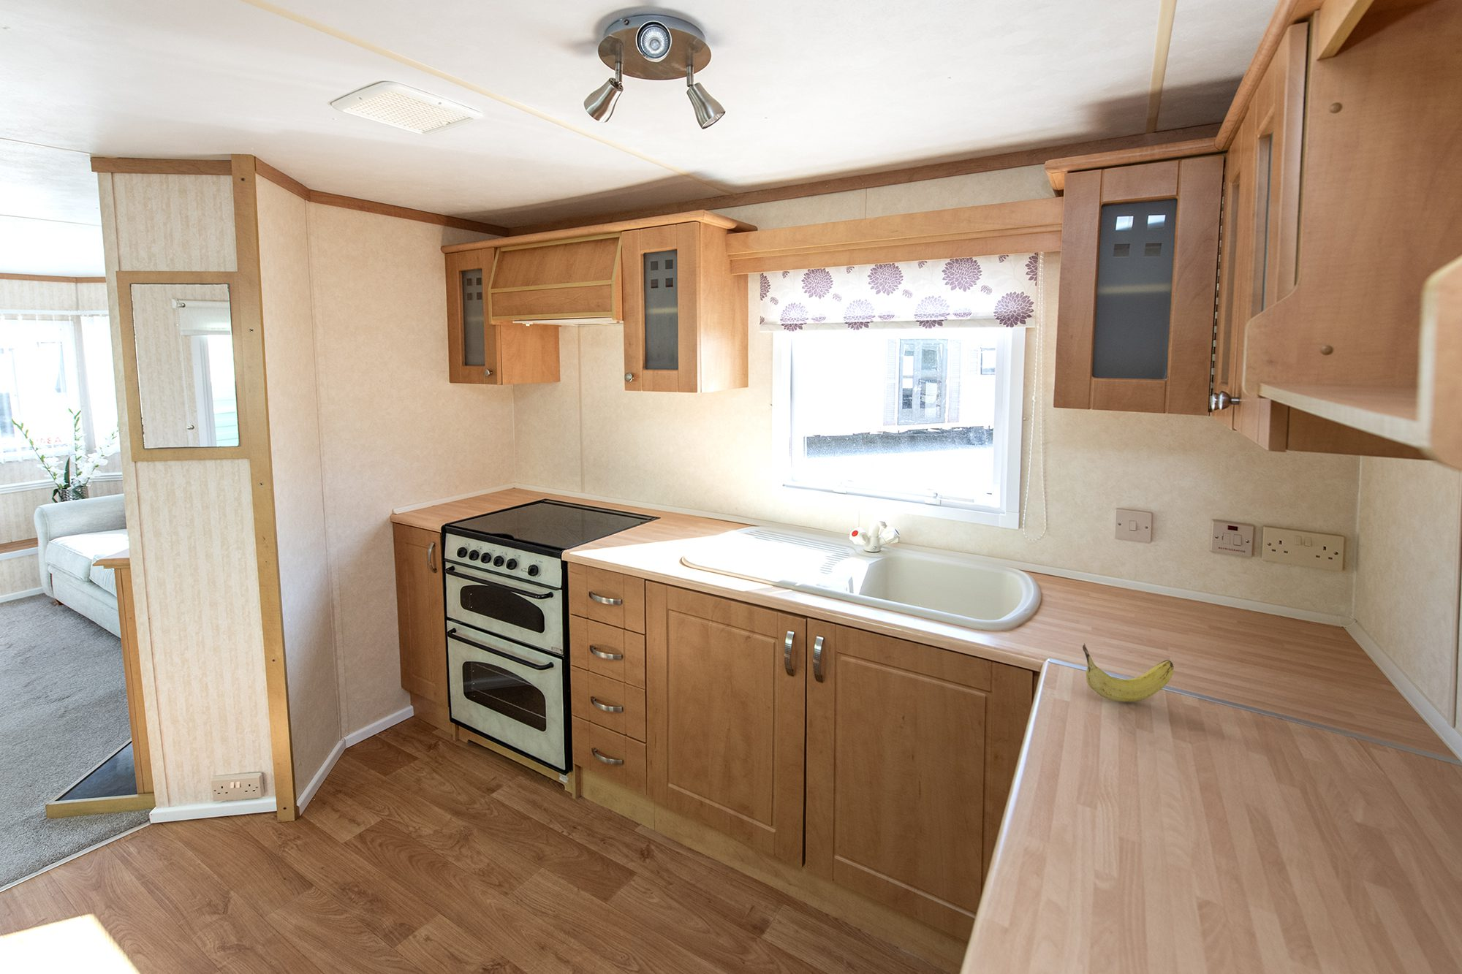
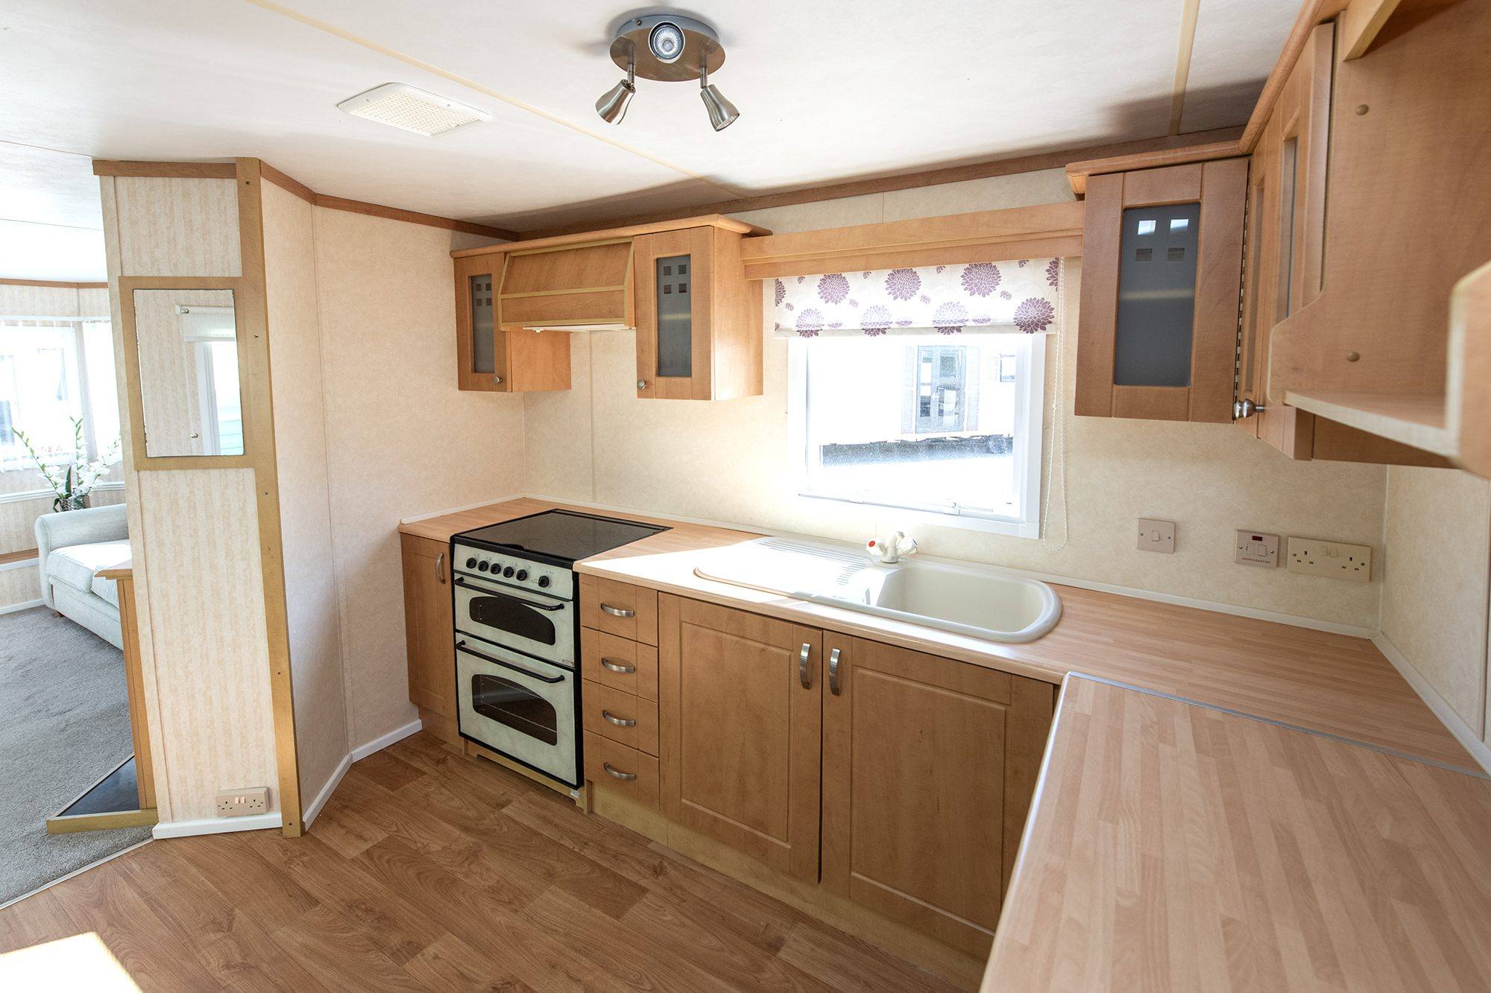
- fruit [1082,642,1174,702]
